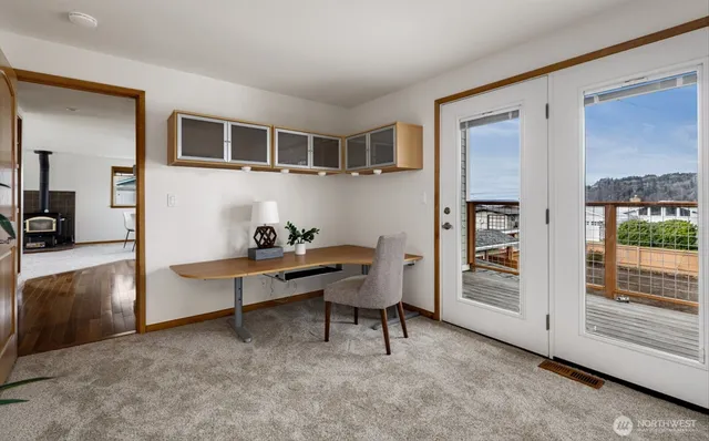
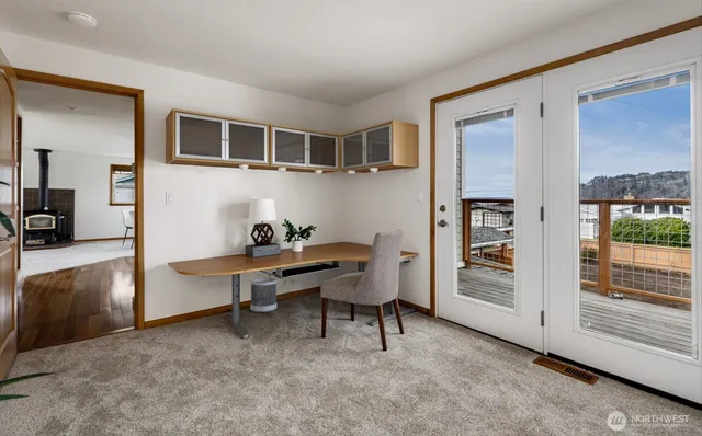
+ wastebasket [249,277,278,313]
